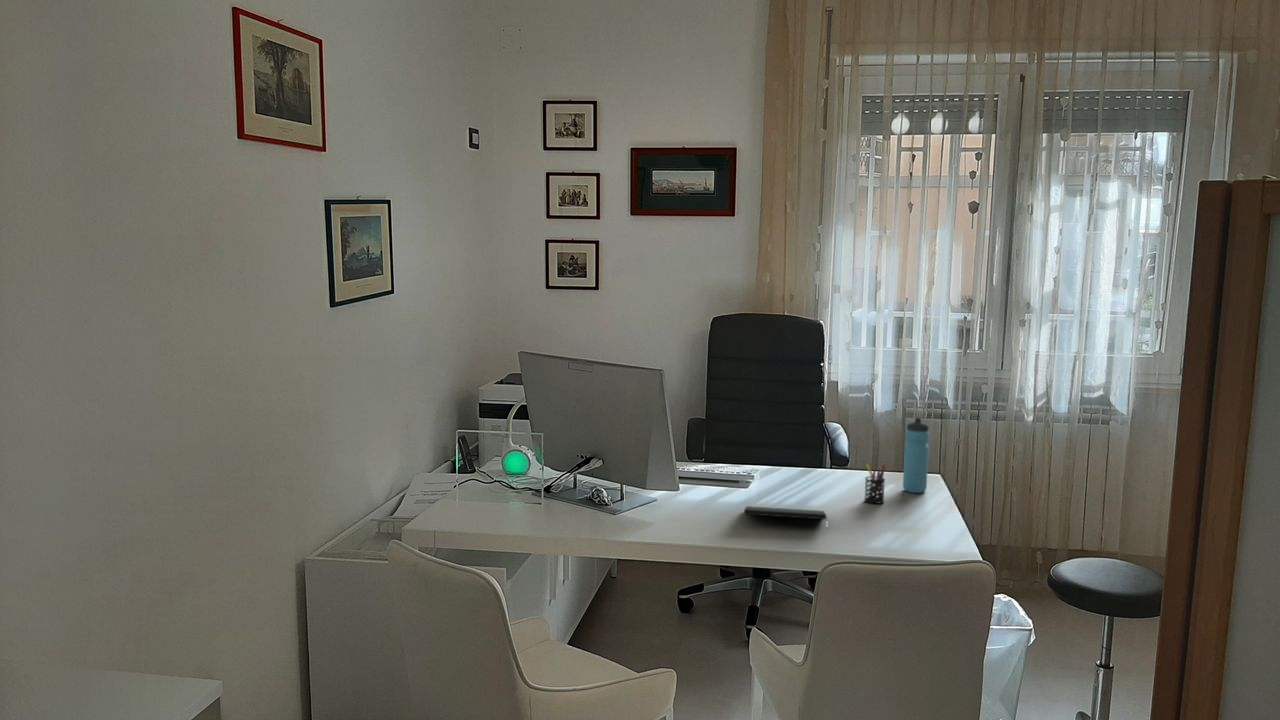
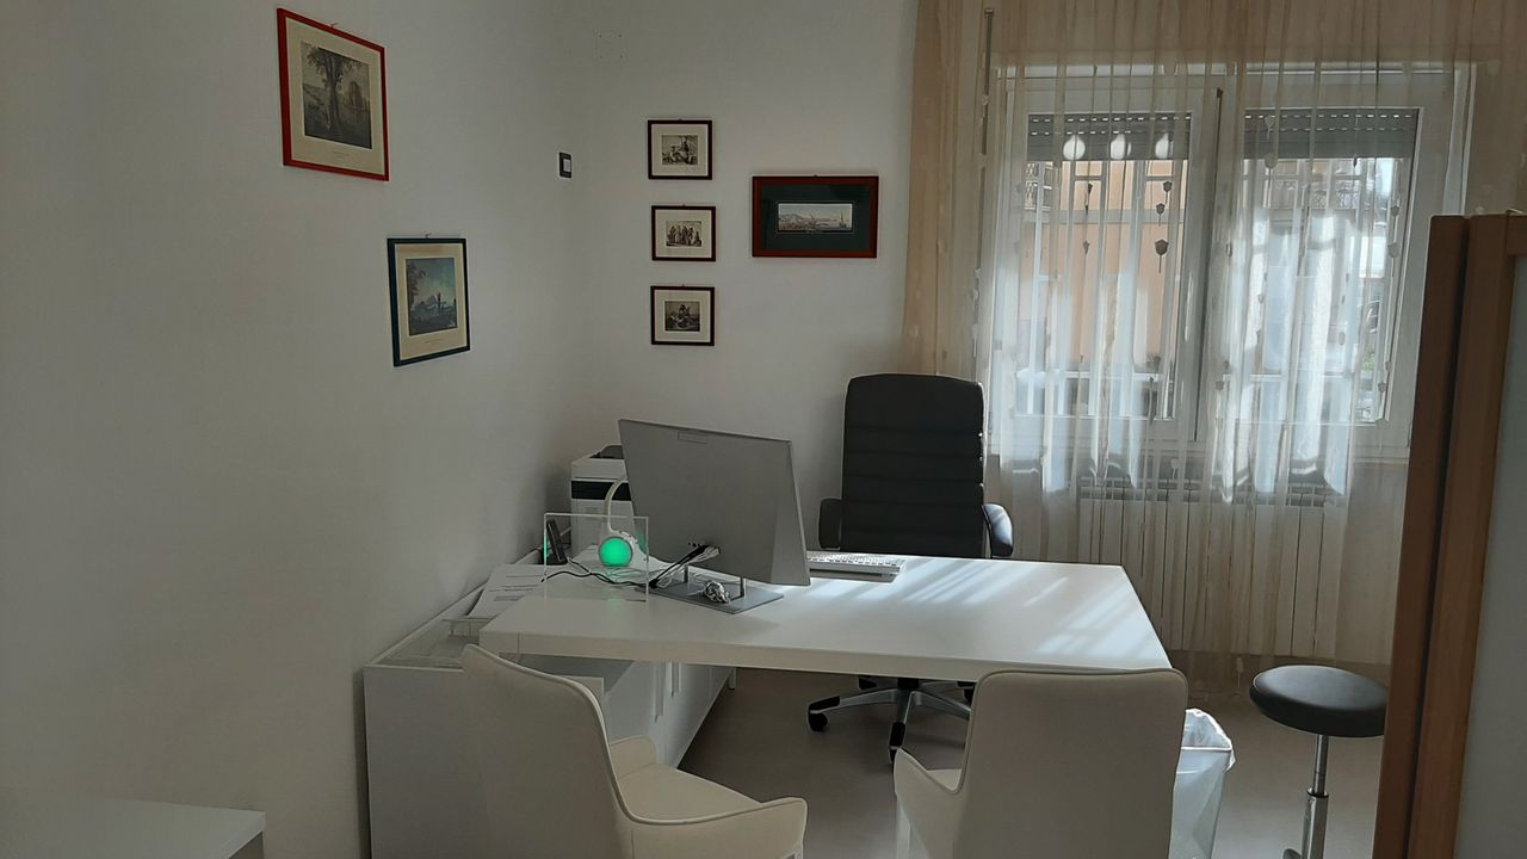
- pen holder [863,462,887,505]
- notepad [743,505,829,531]
- water bottle [902,416,930,494]
